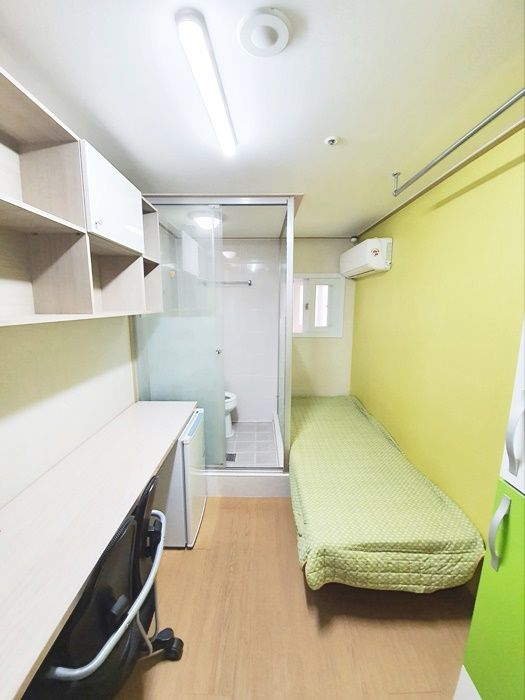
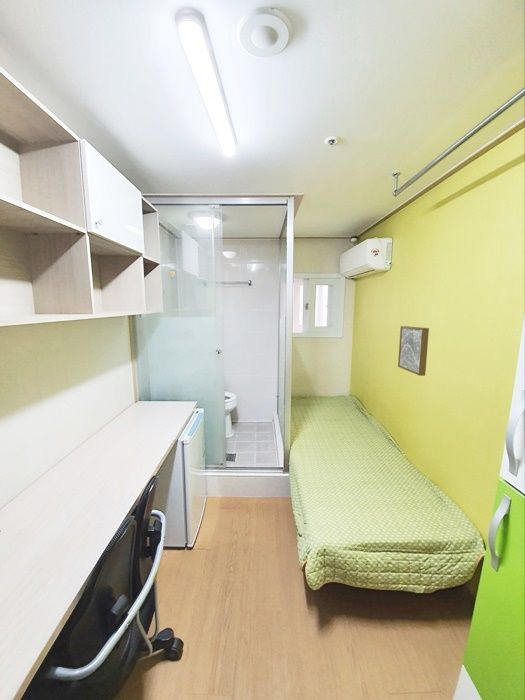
+ wall art [397,325,430,377]
